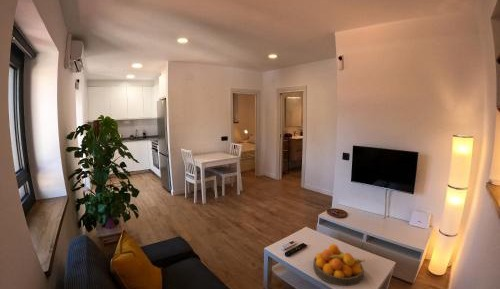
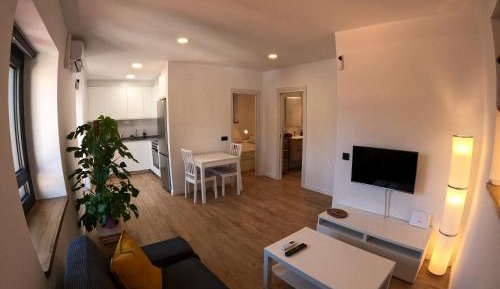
- fruit bowl [312,243,366,287]
